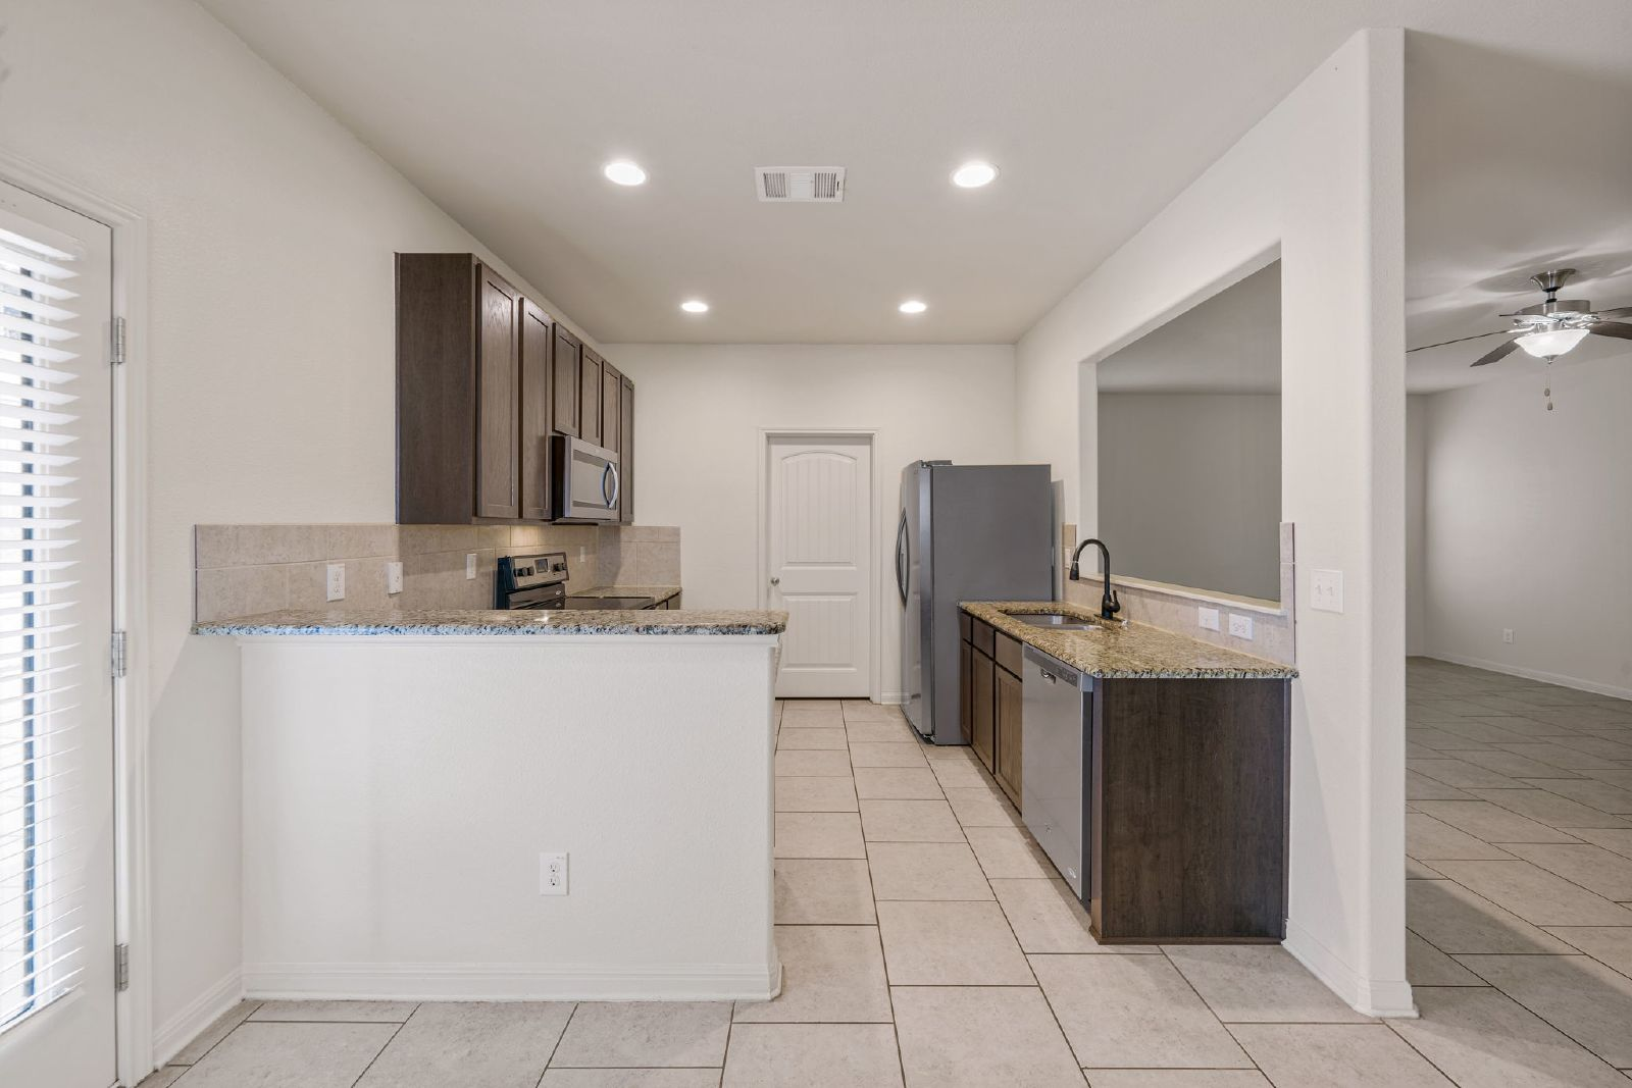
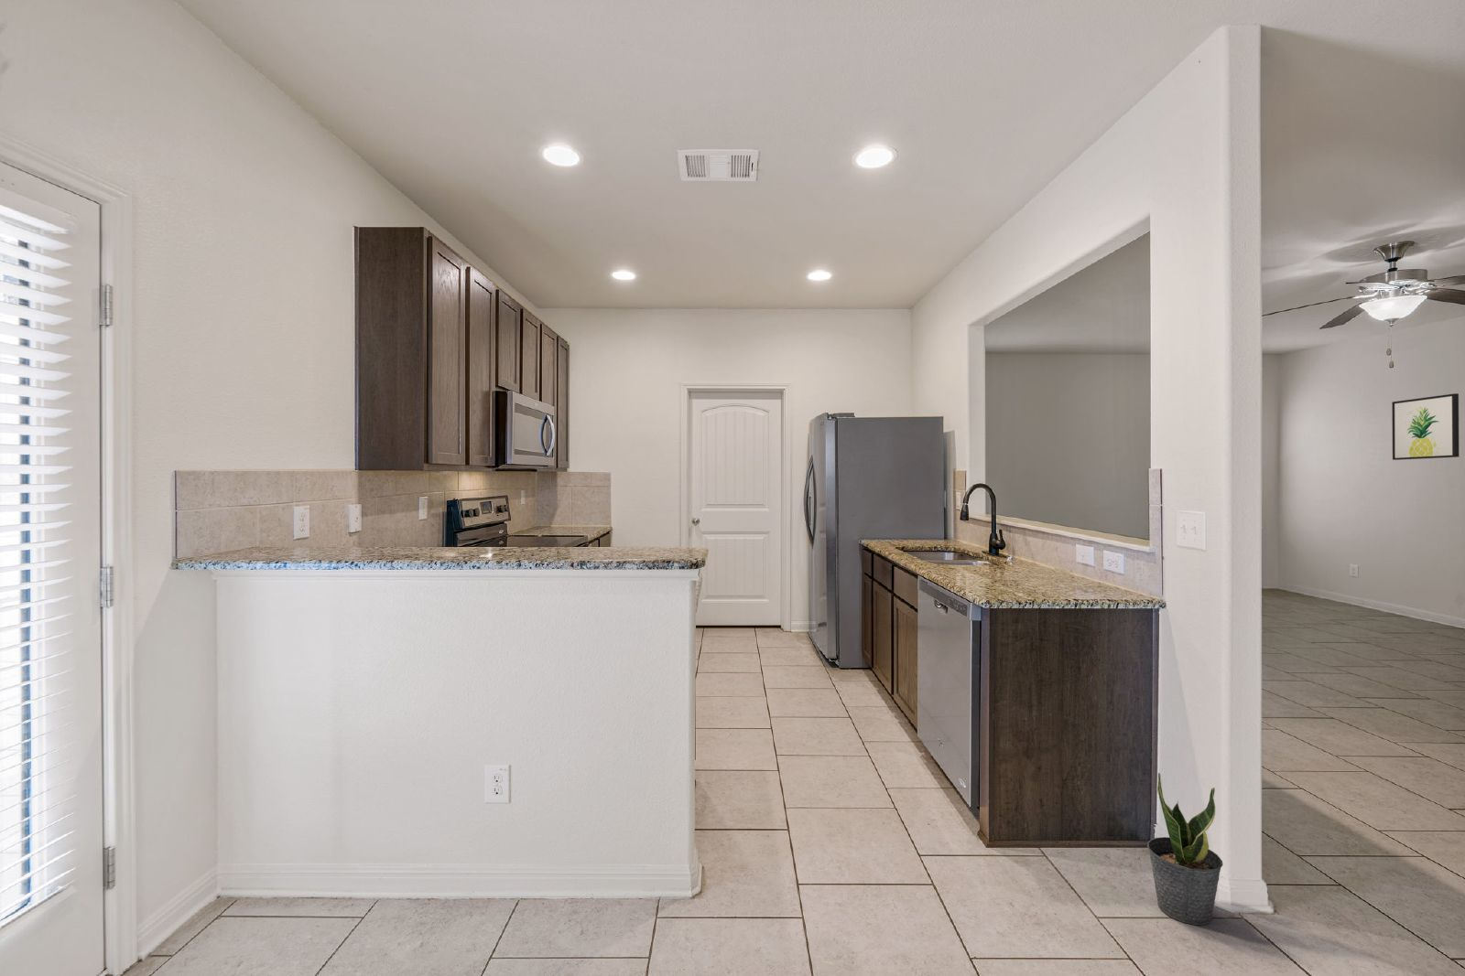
+ wall art [1391,392,1460,461]
+ potted plant [1147,772,1224,926]
